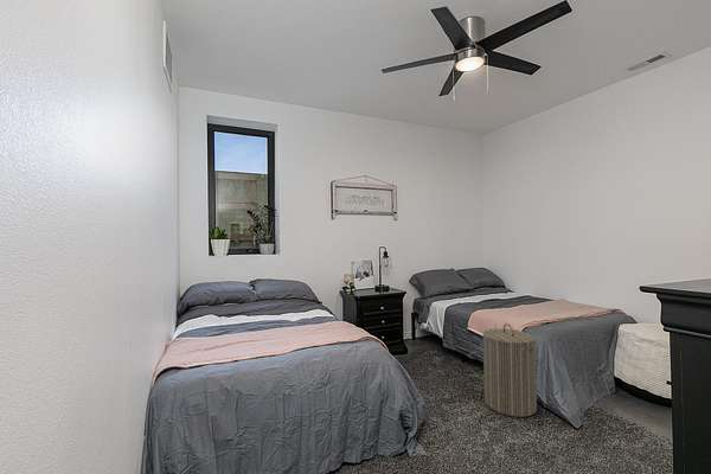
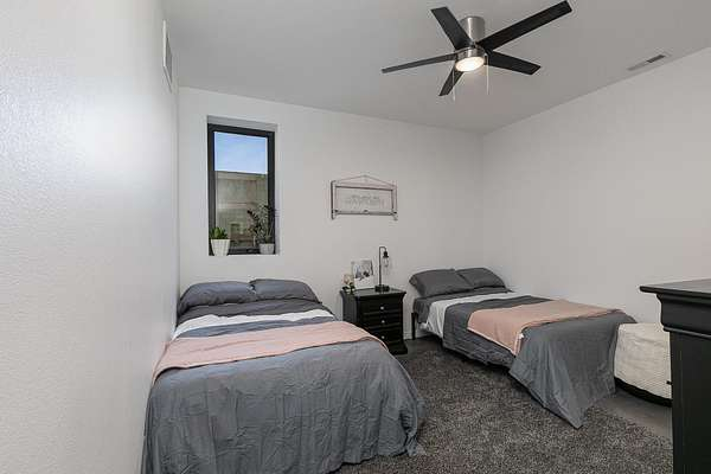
- laundry hamper [482,322,538,418]
